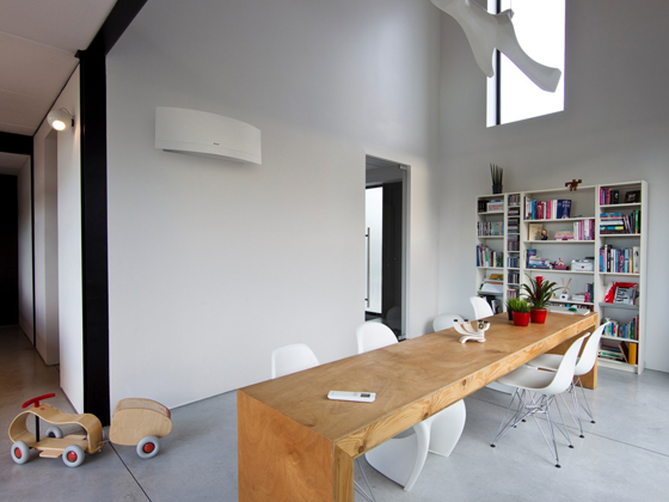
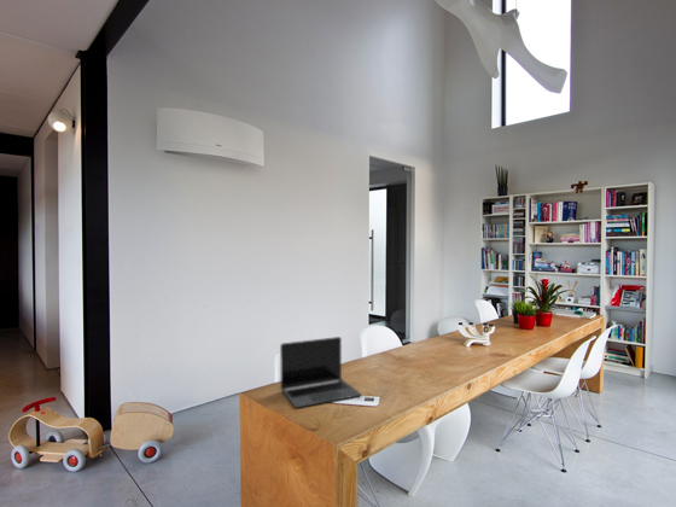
+ laptop [279,336,362,409]
